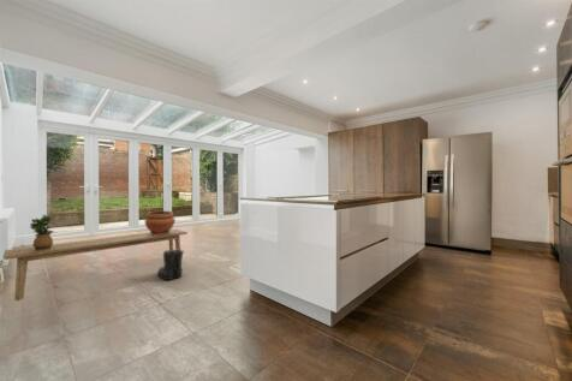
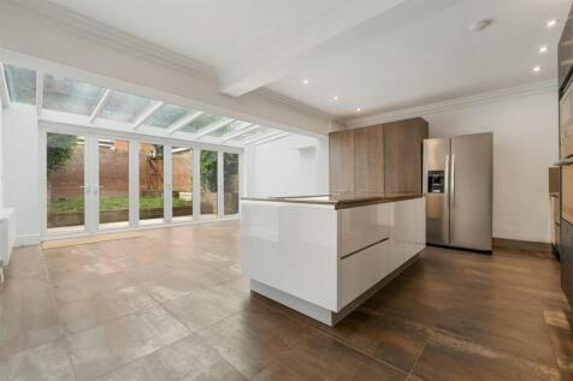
- bench [2,228,189,302]
- potted plant [29,214,54,251]
- planter pot [144,210,177,236]
- boots [156,249,185,281]
